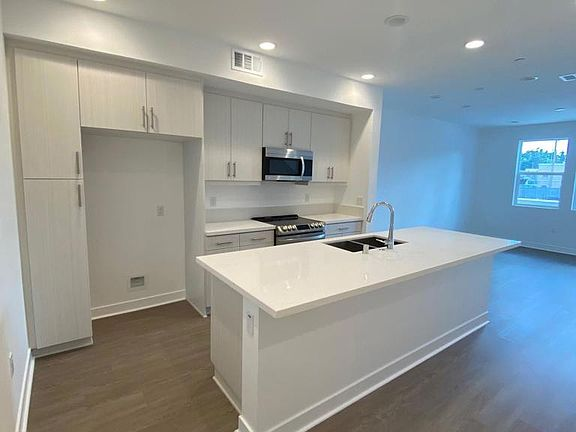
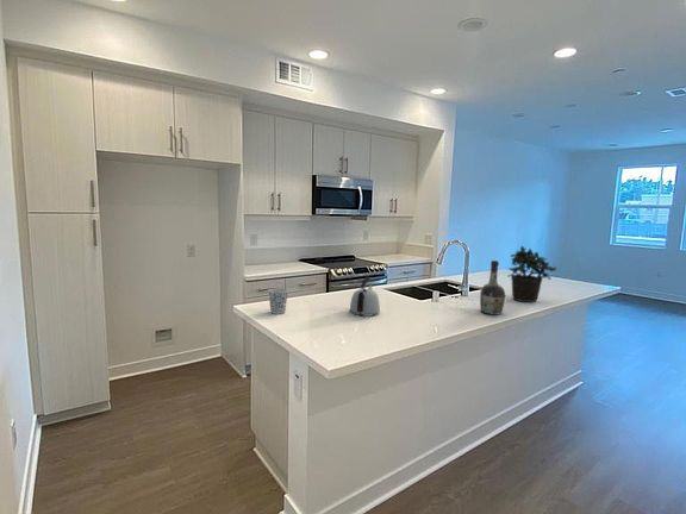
+ kettle [349,276,381,318]
+ potted plant [507,245,557,303]
+ cognac bottle [479,259,506,316]
+ cup [267,287,289,315]
